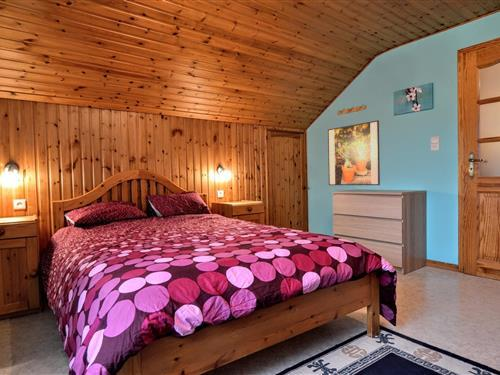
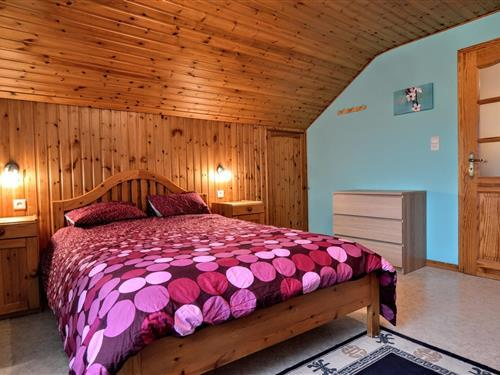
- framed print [327,119,381,186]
